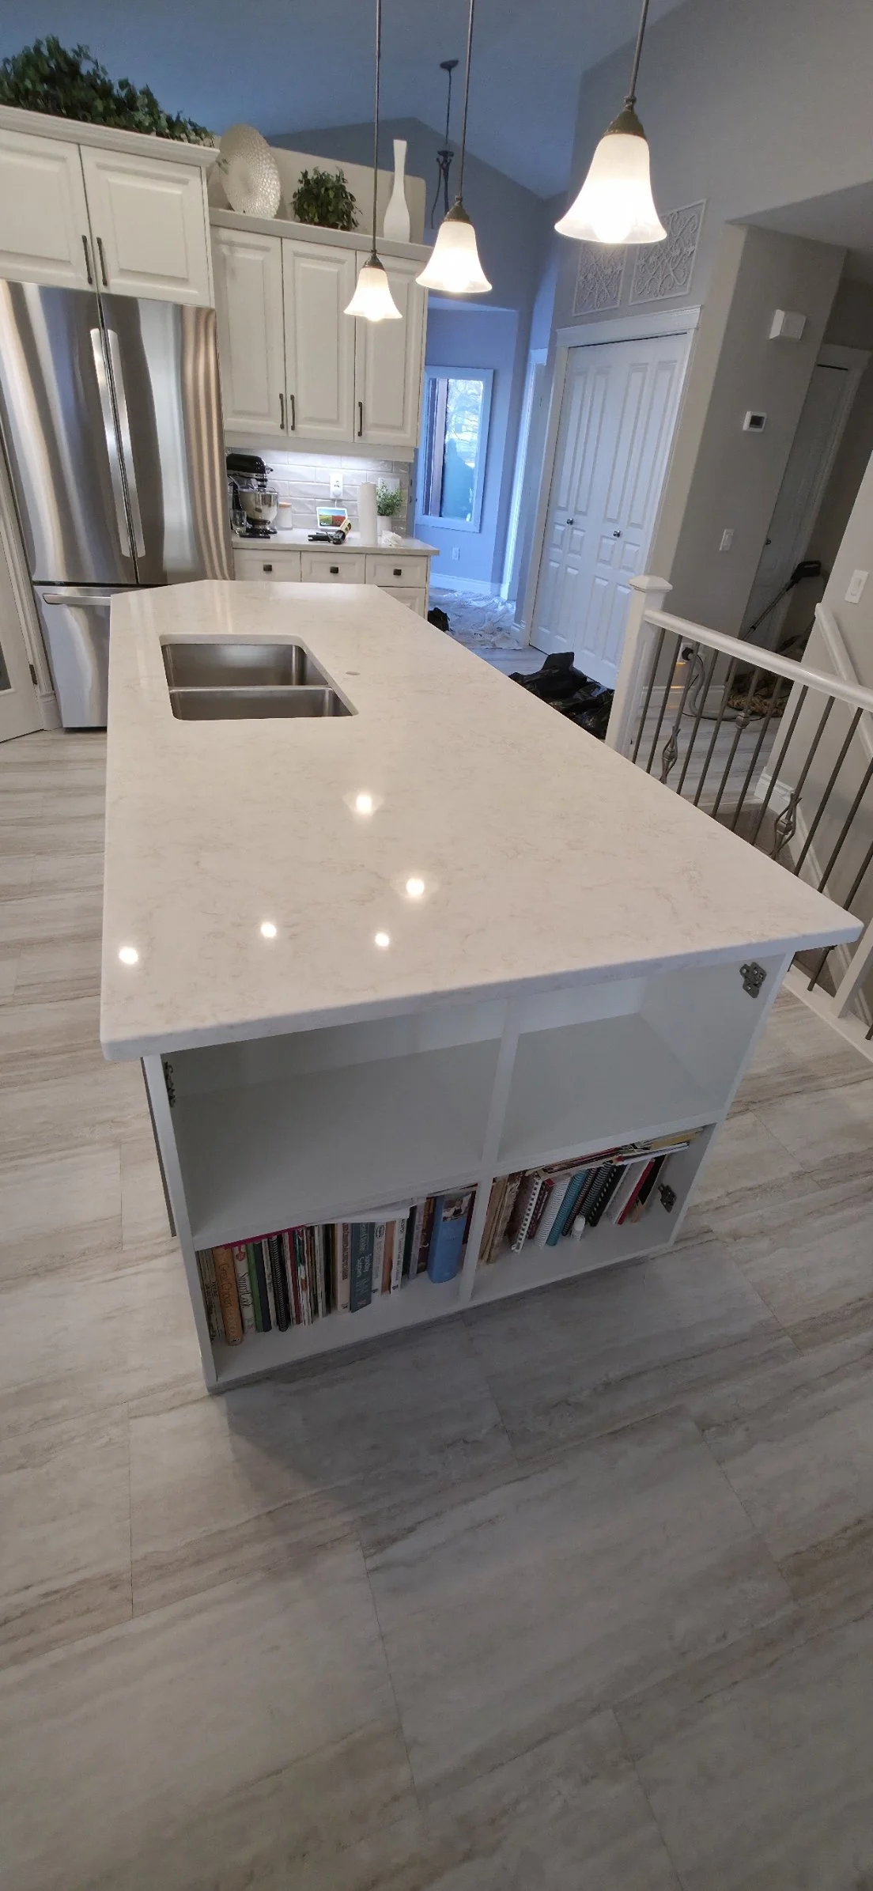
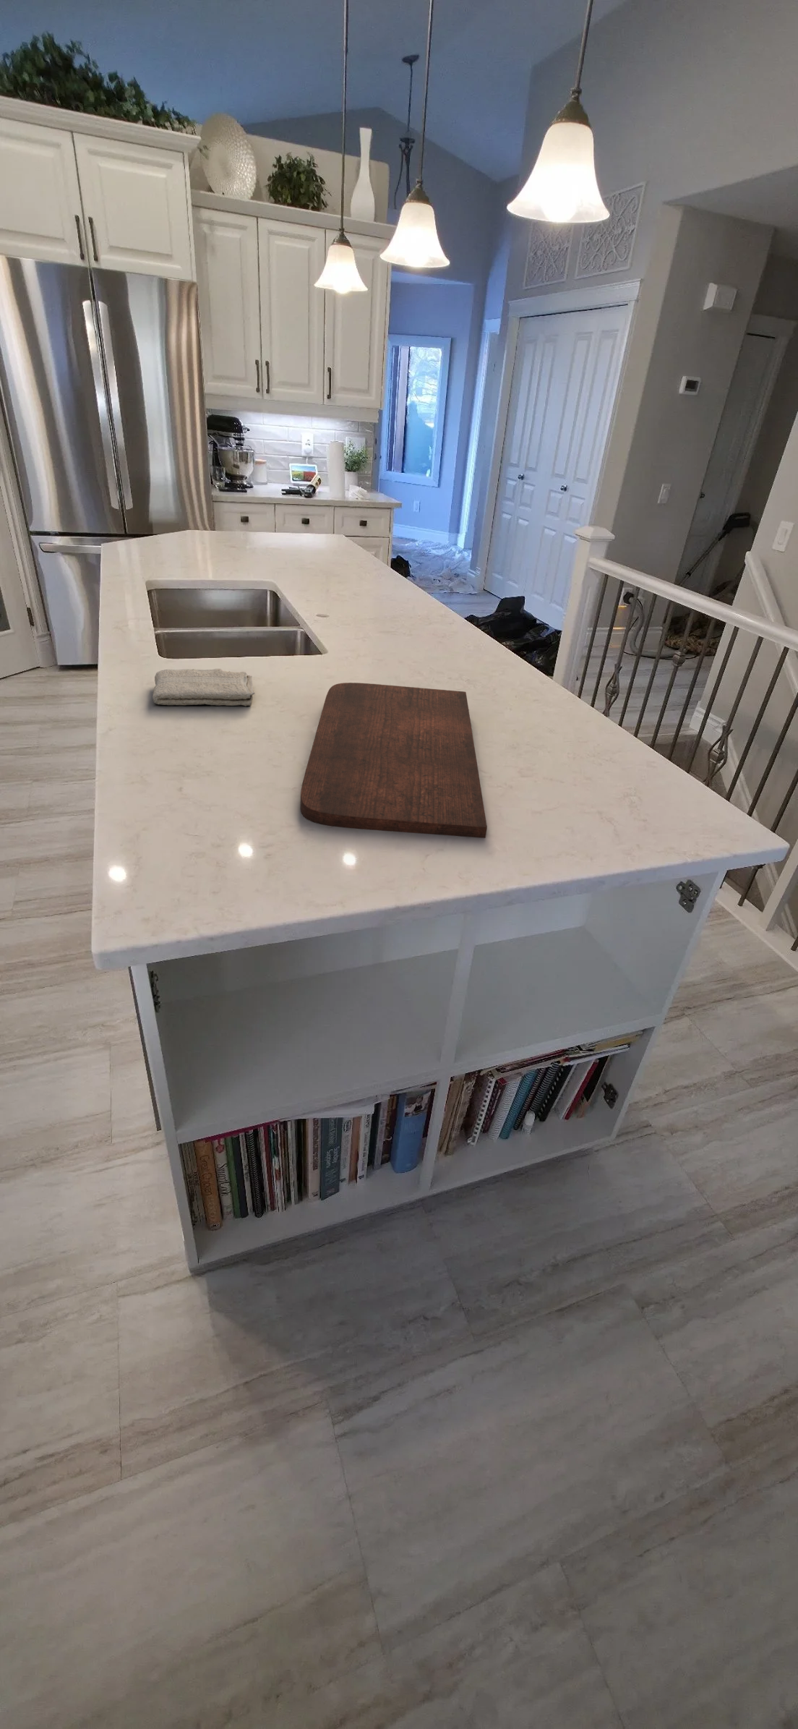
+ washcloth [152,668,256,707]
+ cutting board [300,681,488,839]
